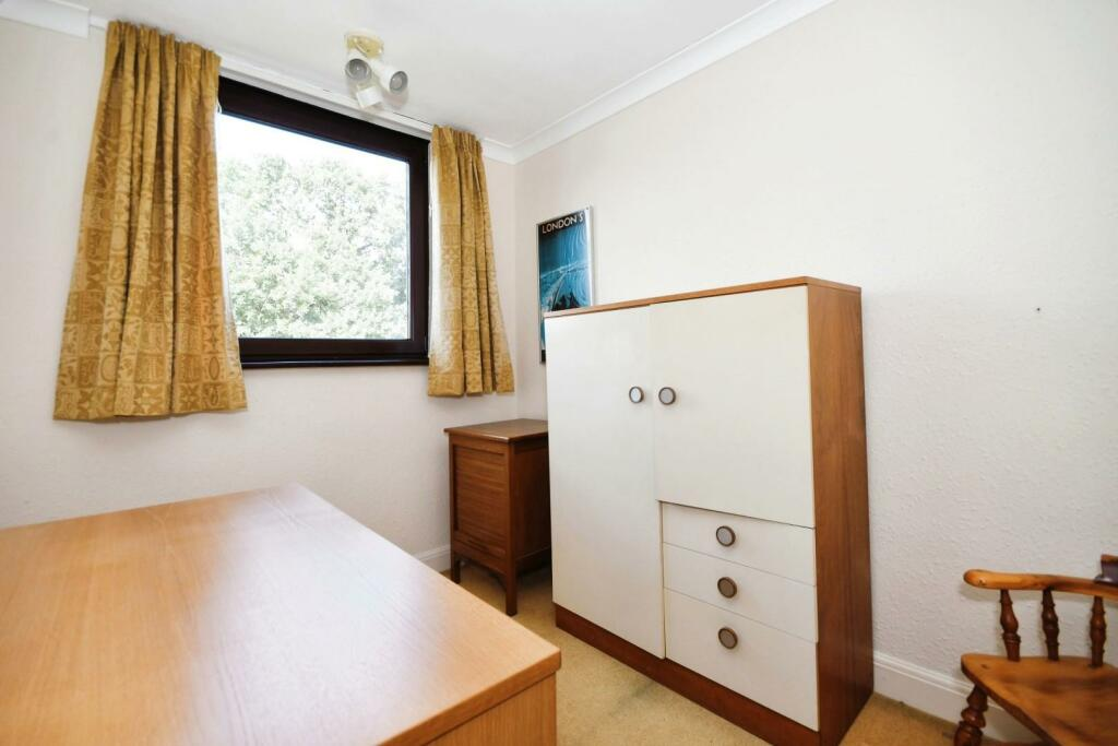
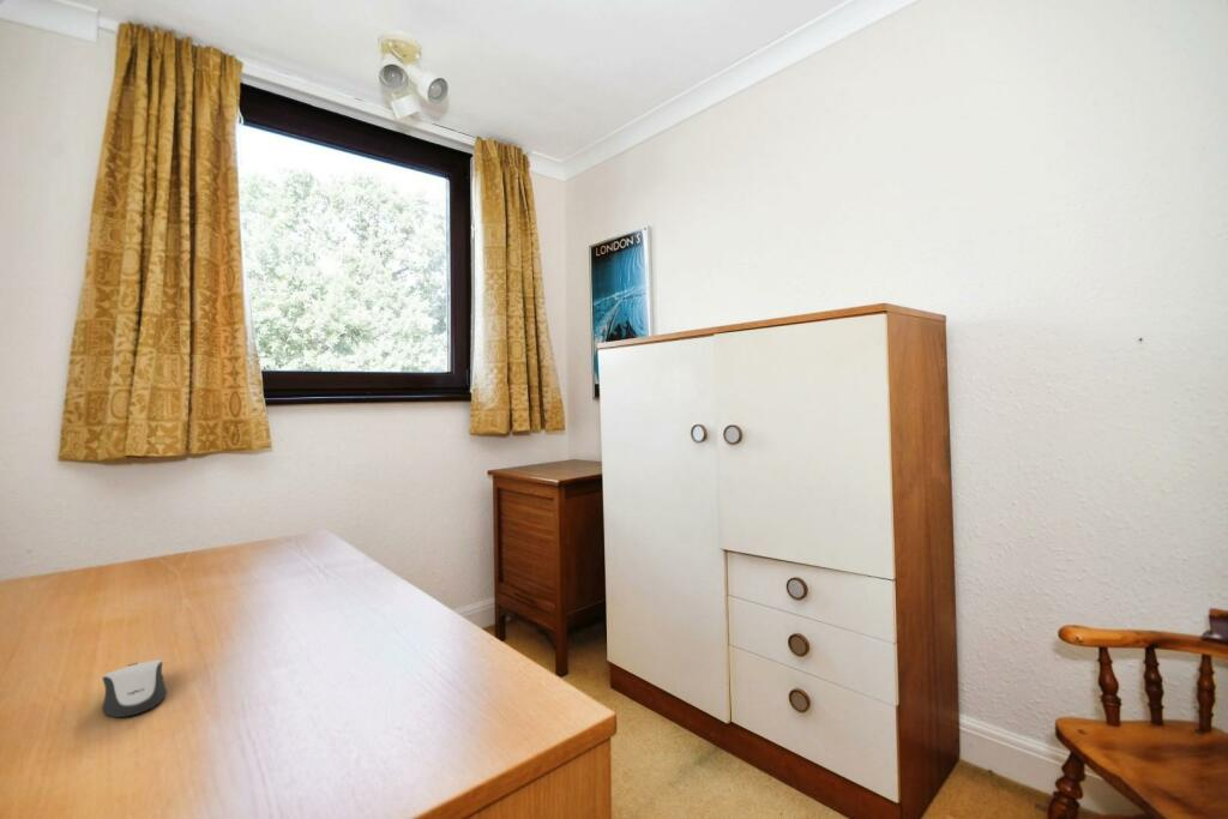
+ computer mouse [101,658,168,718]
